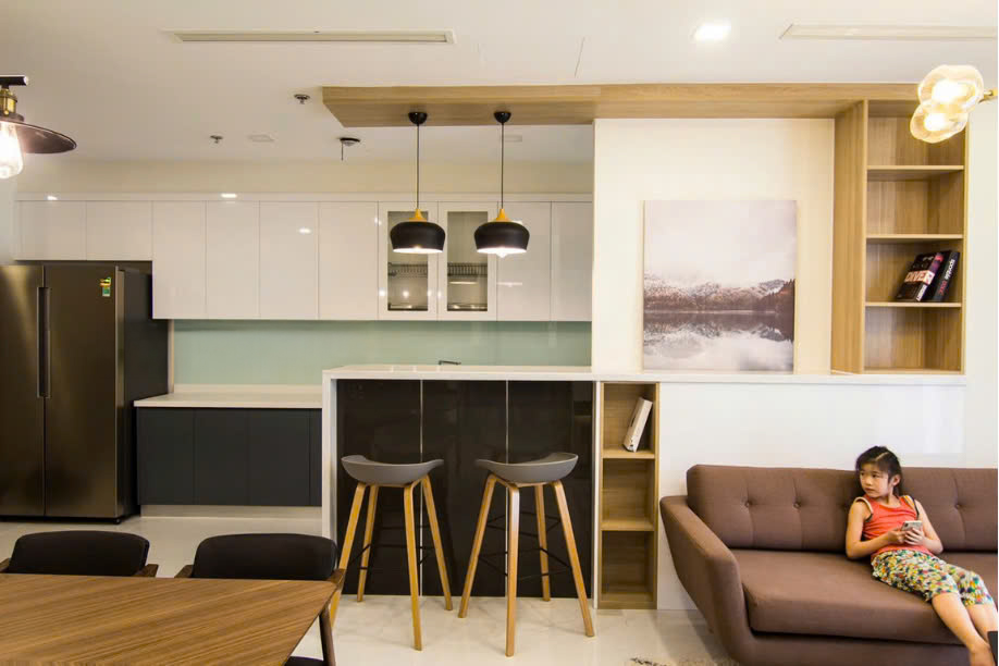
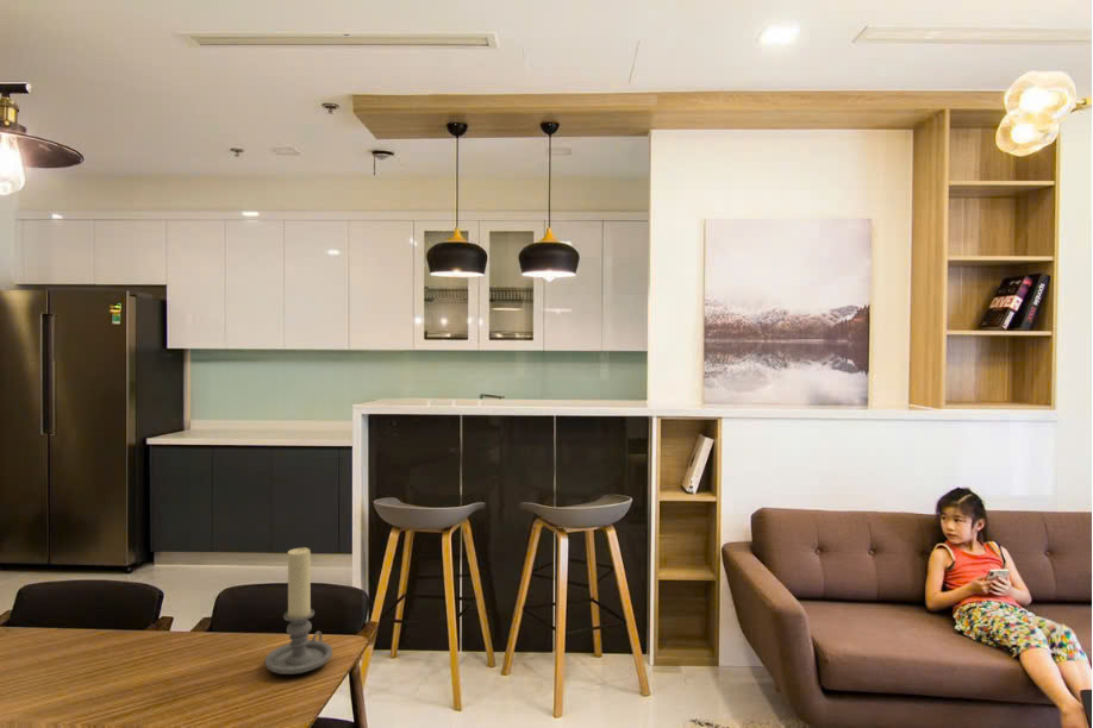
+ candle holder [263,546,333,676]
